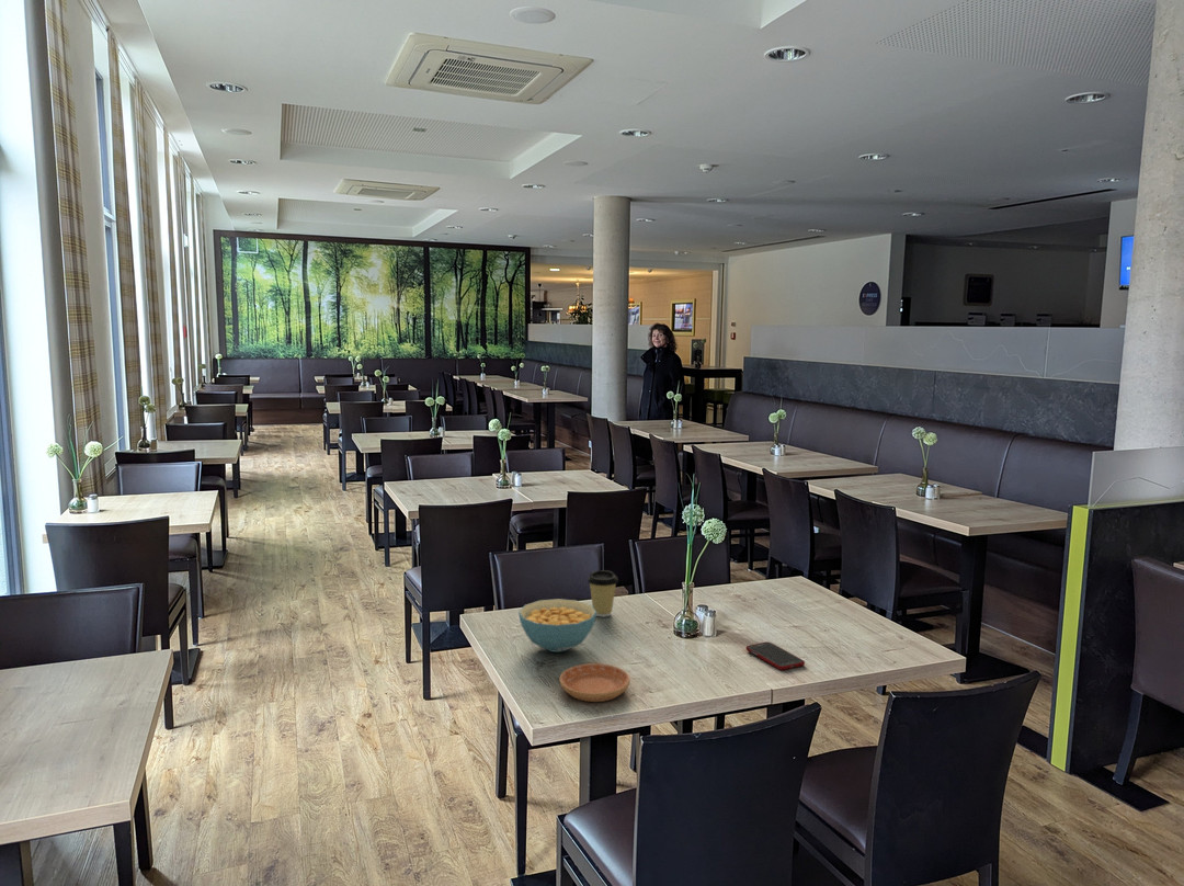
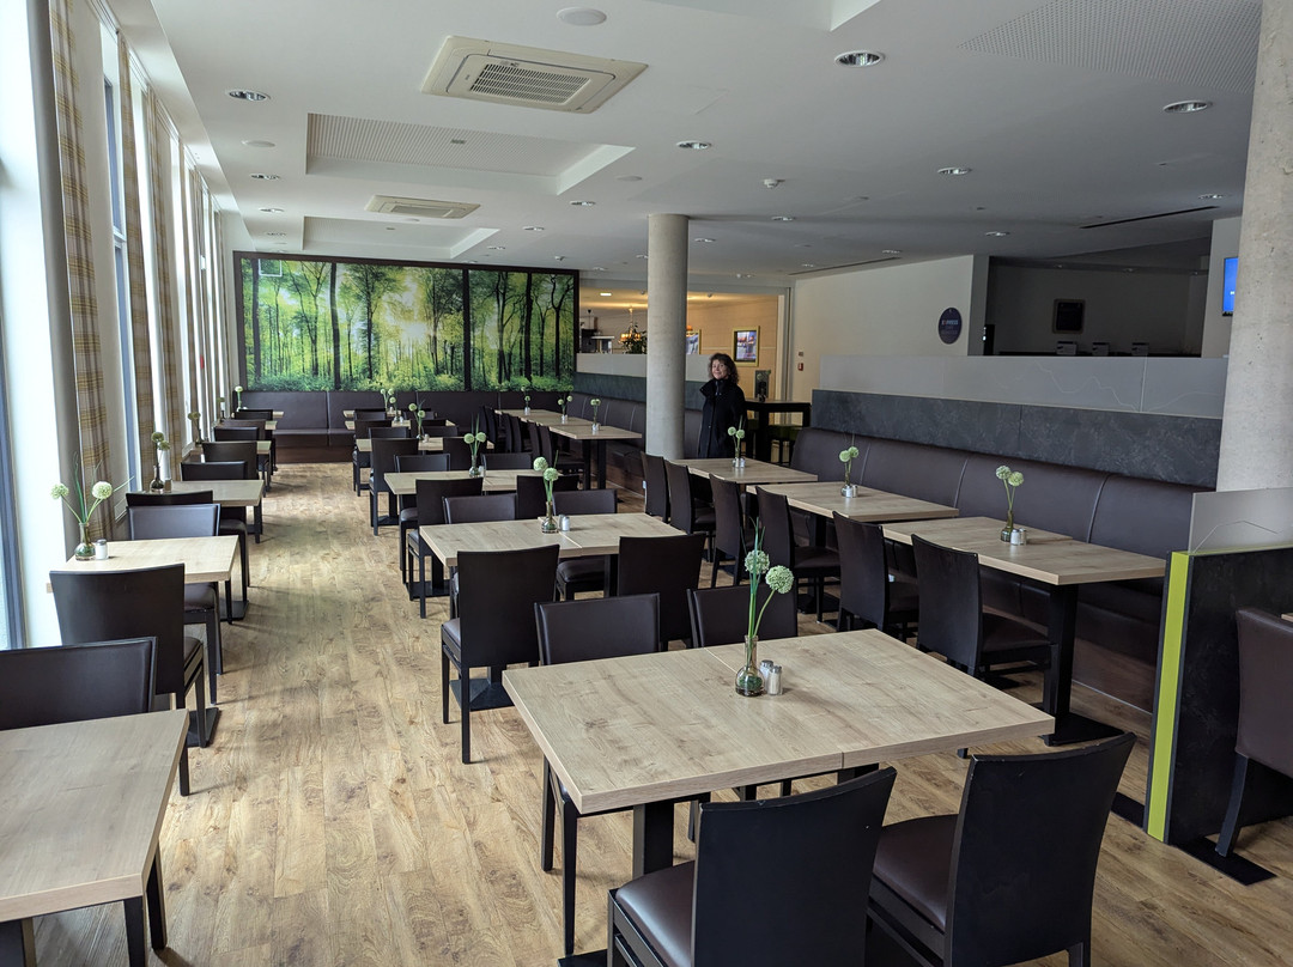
- saucer [558,662,631,703]
- coffee cup [587,569,619,617]
- cereal bowl [517,598,597,654]
- cell phone [745,640,806,671]
